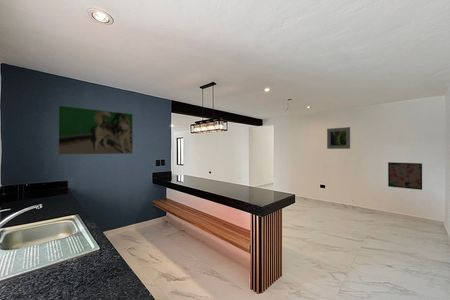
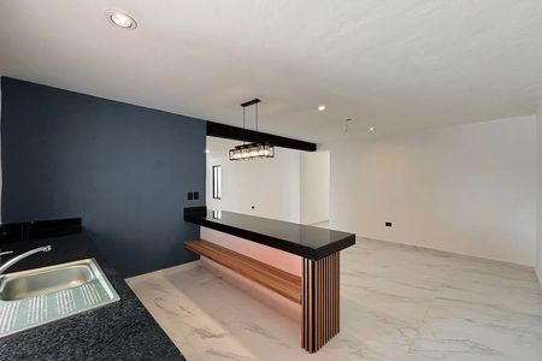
- wall art [387,161,423,191]
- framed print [326,126,351,150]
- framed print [57,104,134,156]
